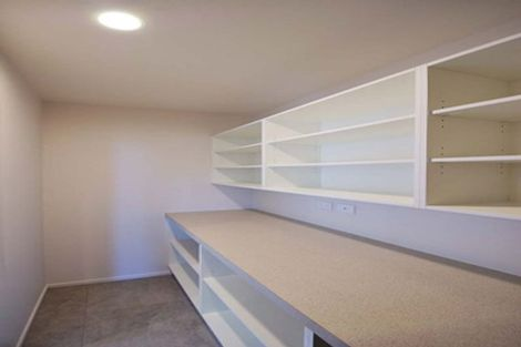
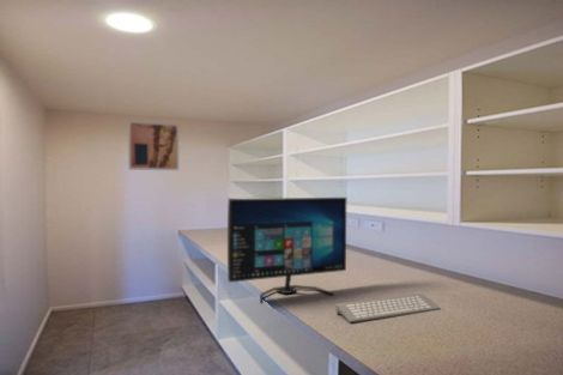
+ wall art [127,120,180,171]
+ computer monitor [226,196,347,306]
+ computer keyboard [334,292,442,323]
